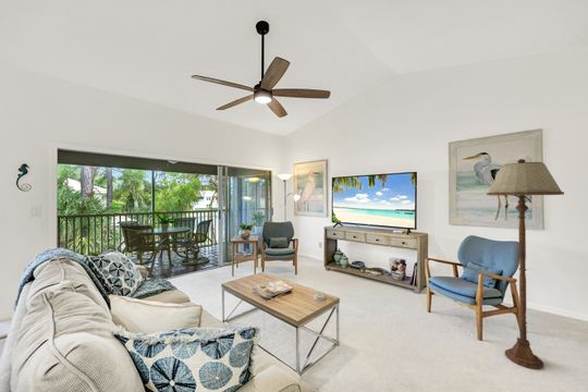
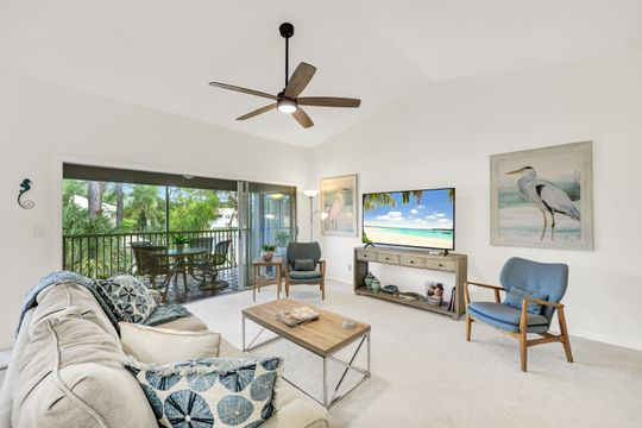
- floor lamp [486,158,565,370]
